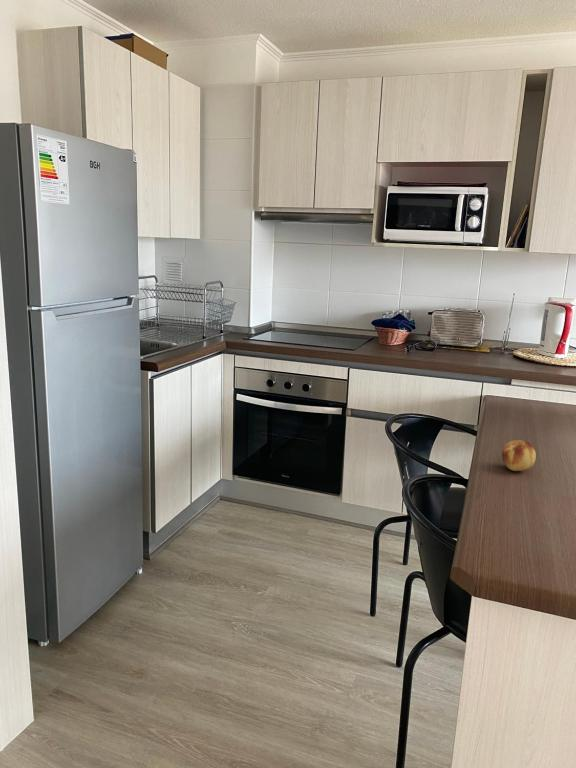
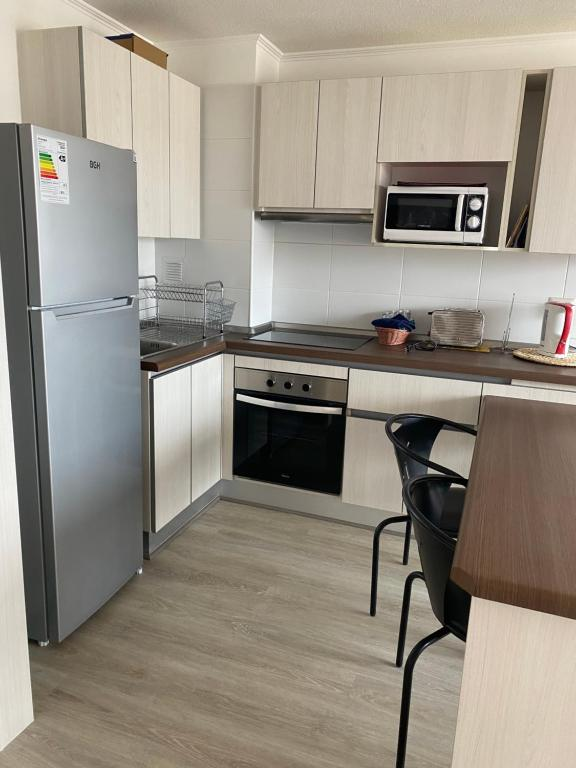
- fruit [501,439,537,472]
